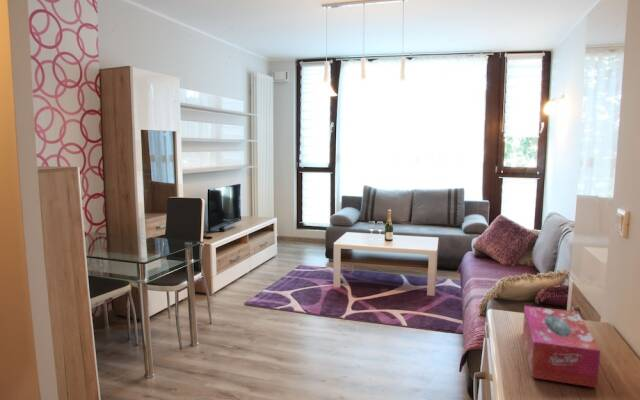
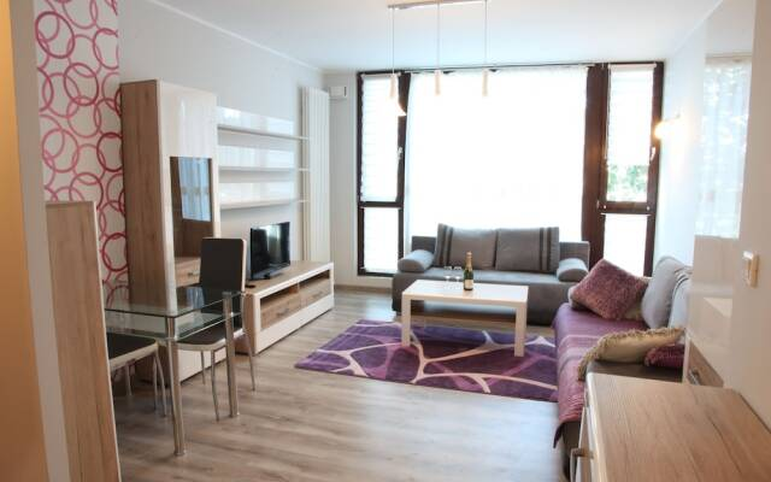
- tissue box [522,305,601,389]
